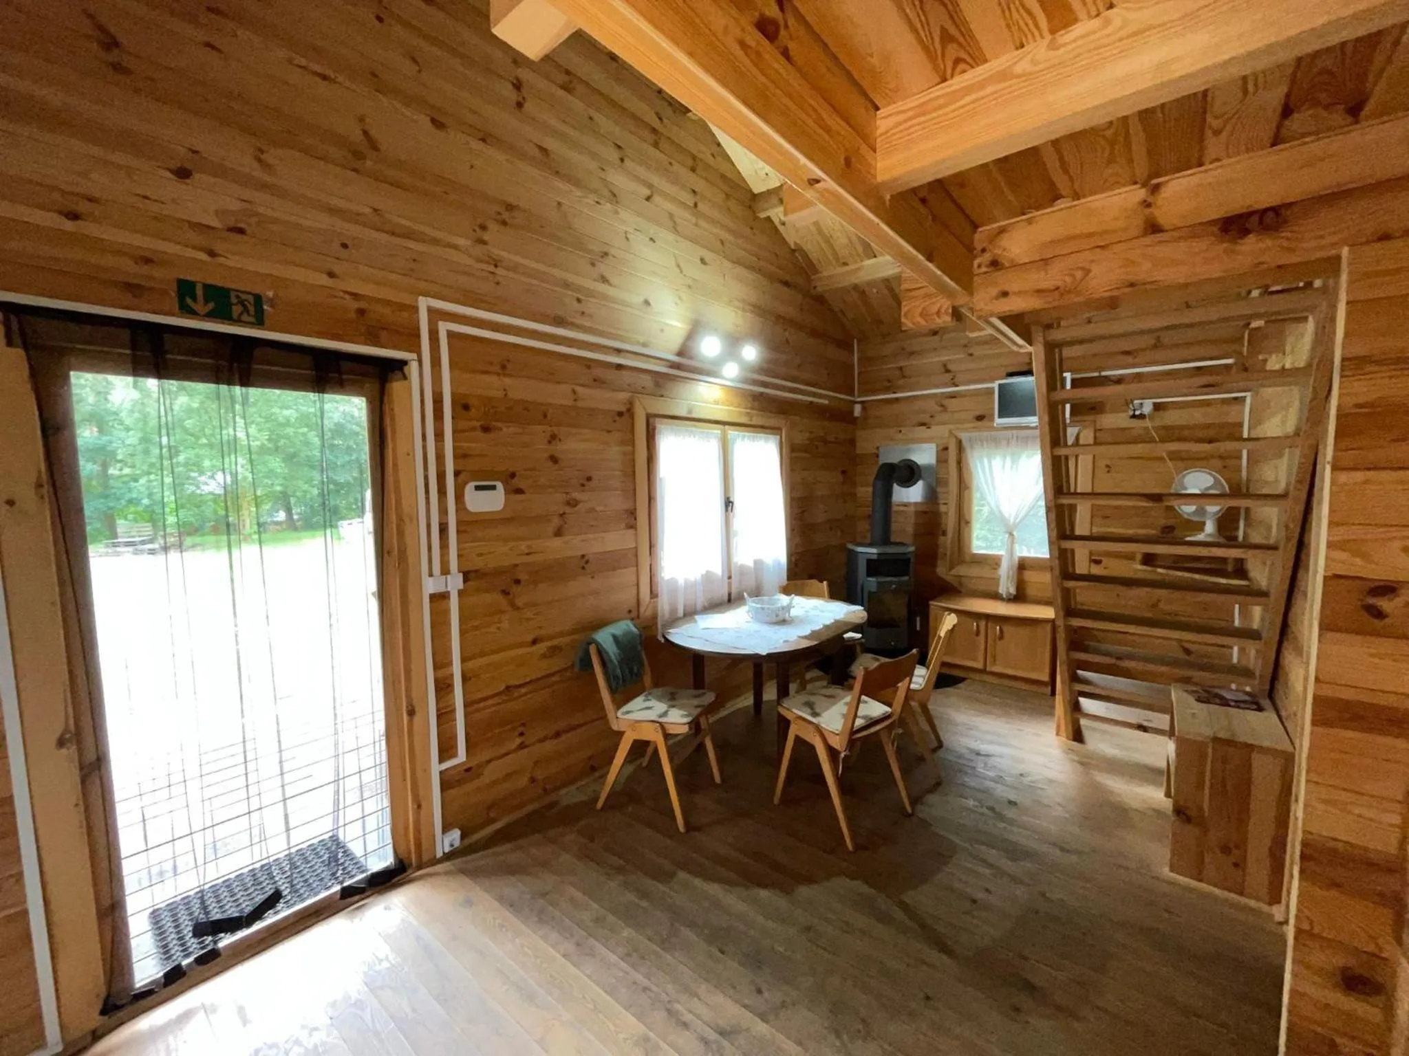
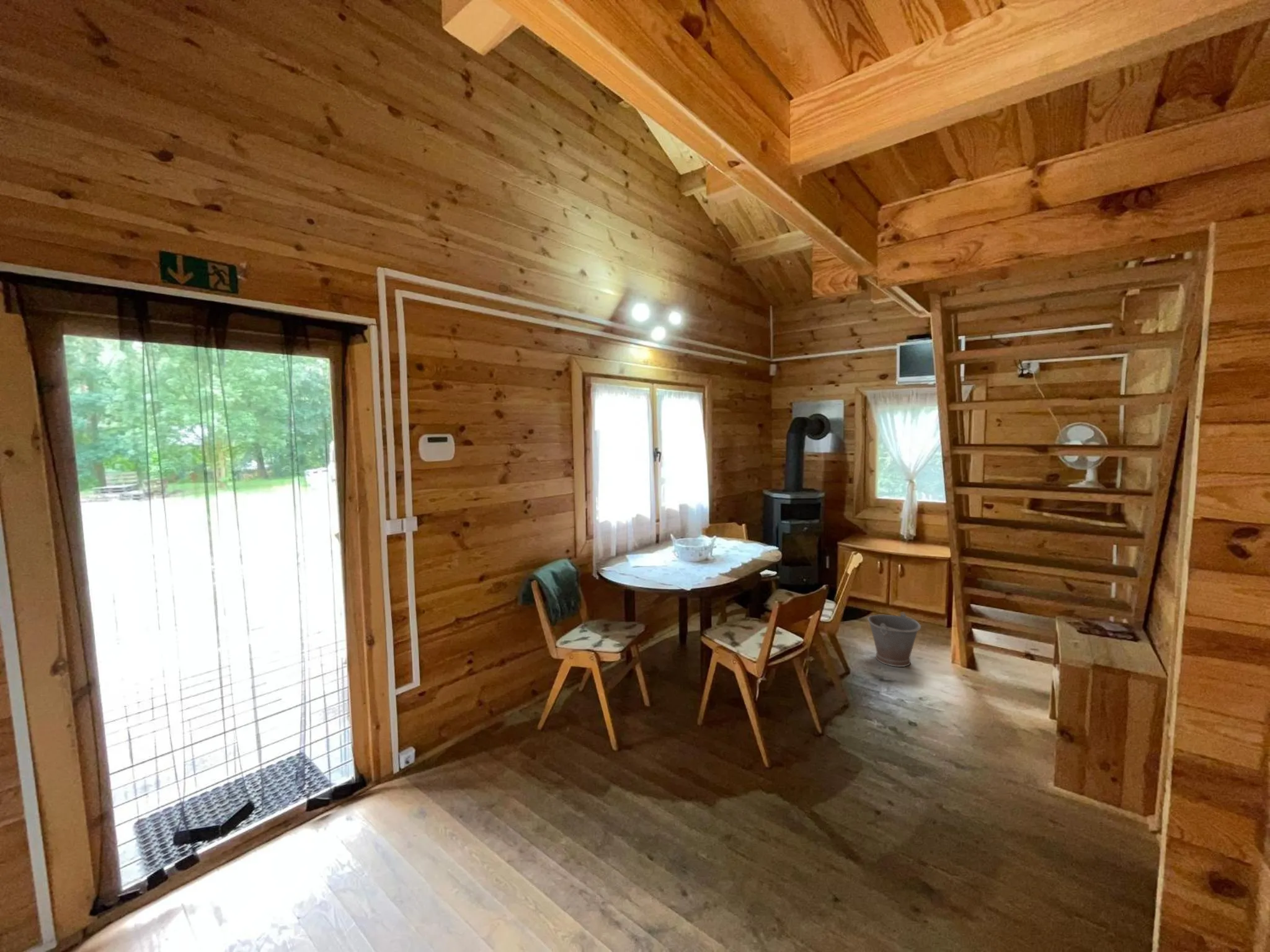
+ bucket [867,612,921,668]
